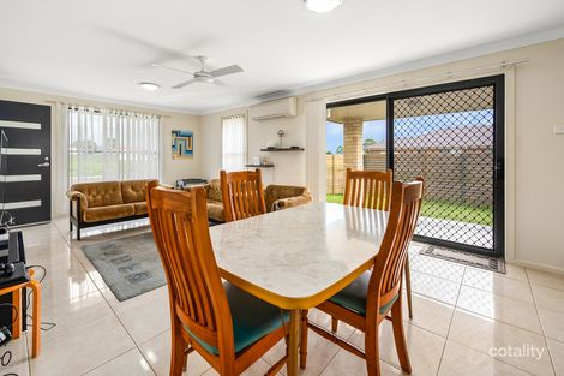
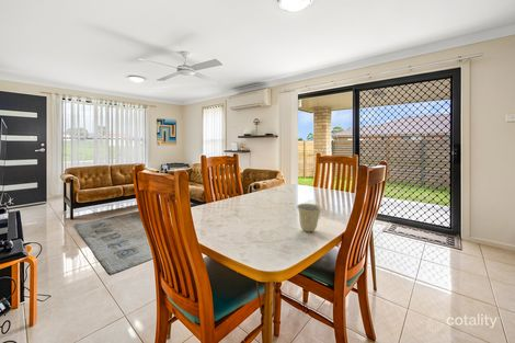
+ cup [295,203,323,232]
